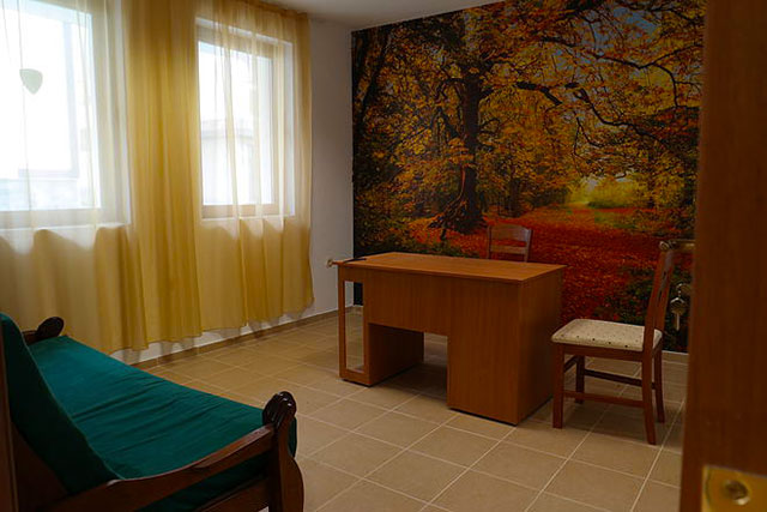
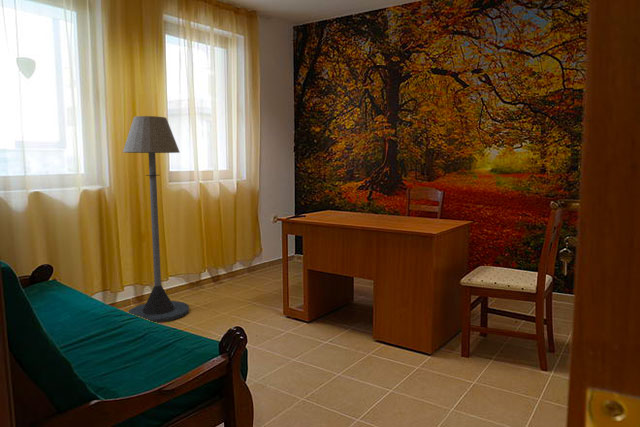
+ floor lamp [122,115,190,324]
